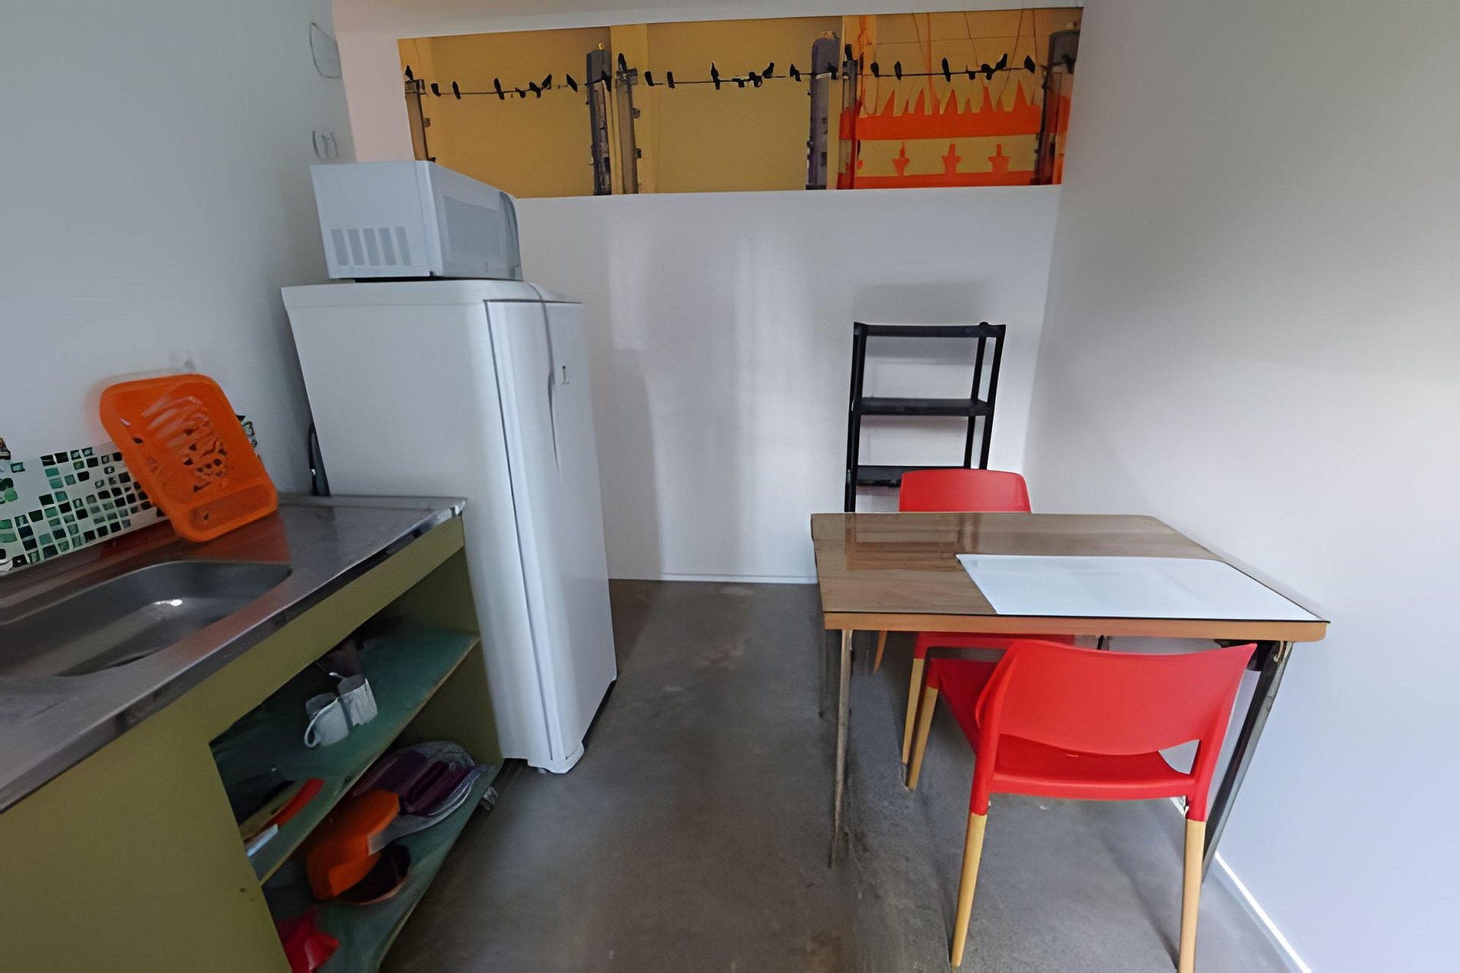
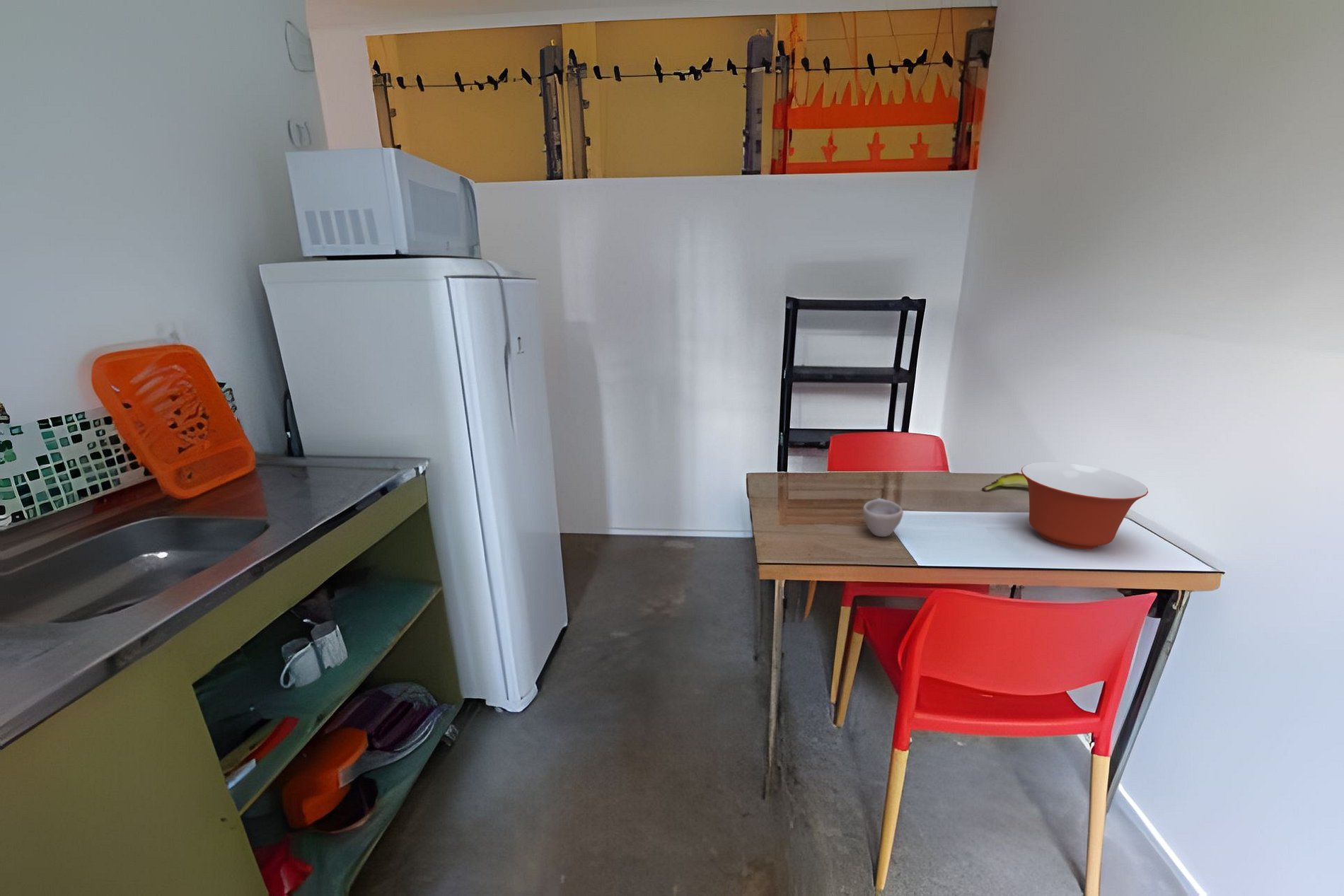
+ banana [981,472,1029,491]
+ mixing bowl [1020,461,1149,550]
+ cup [862,497,904,537]
